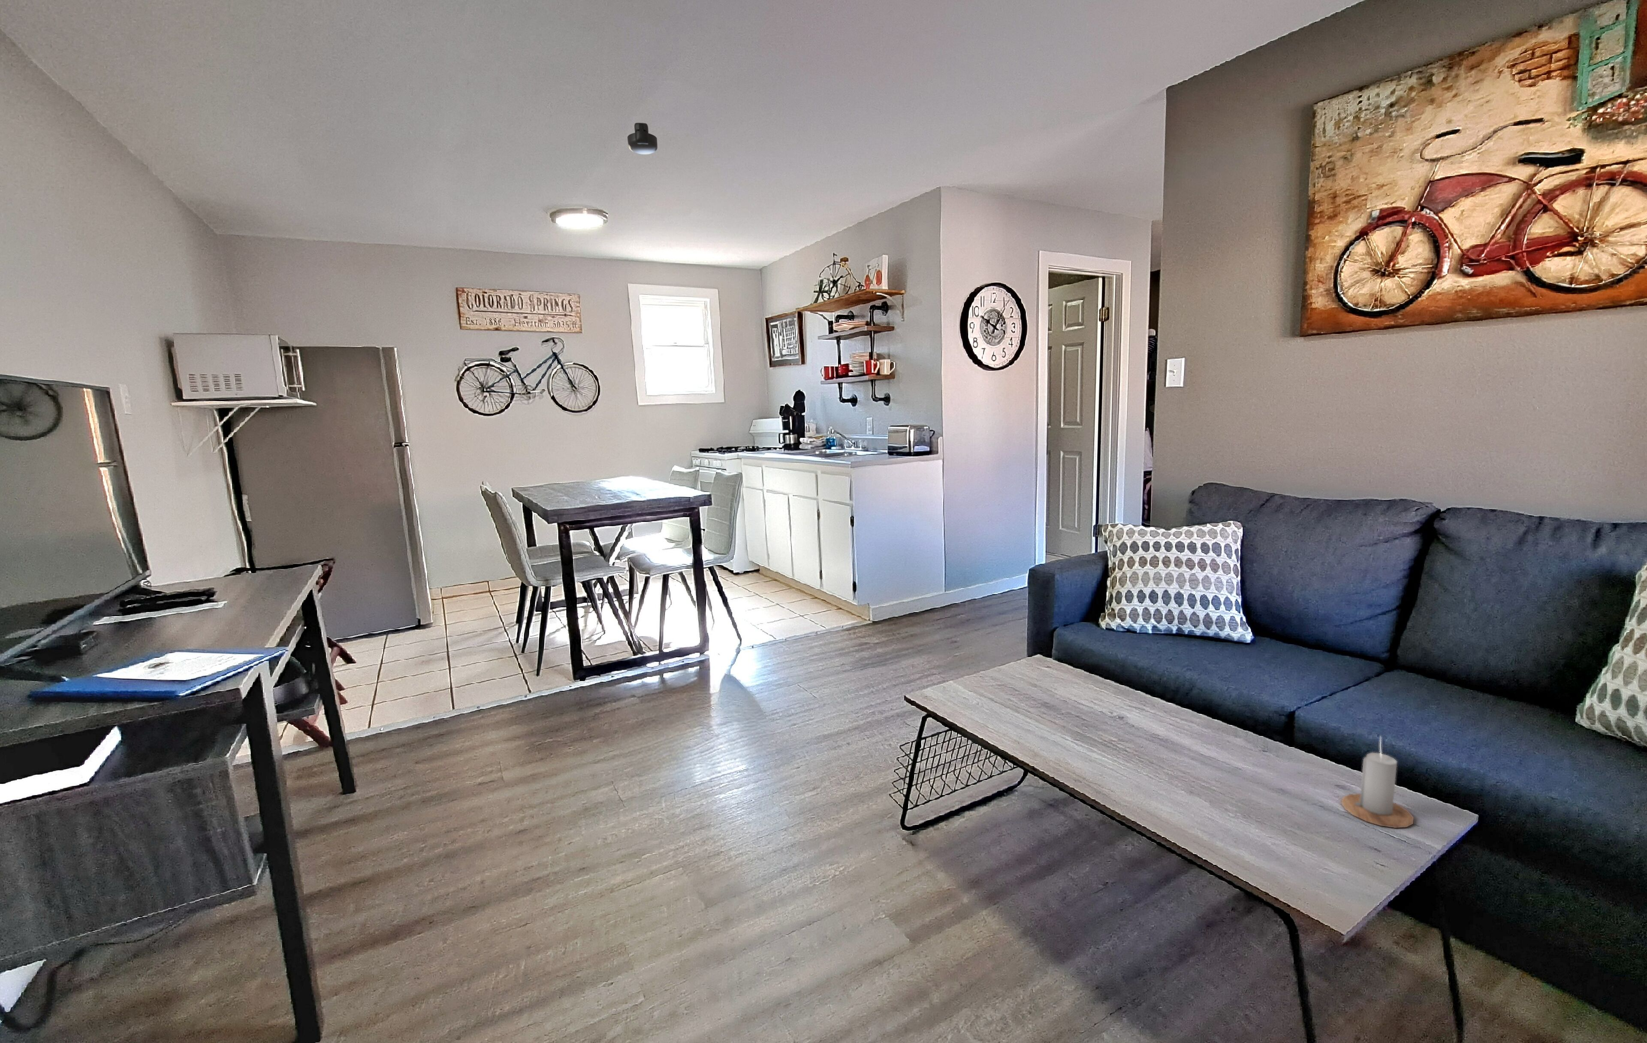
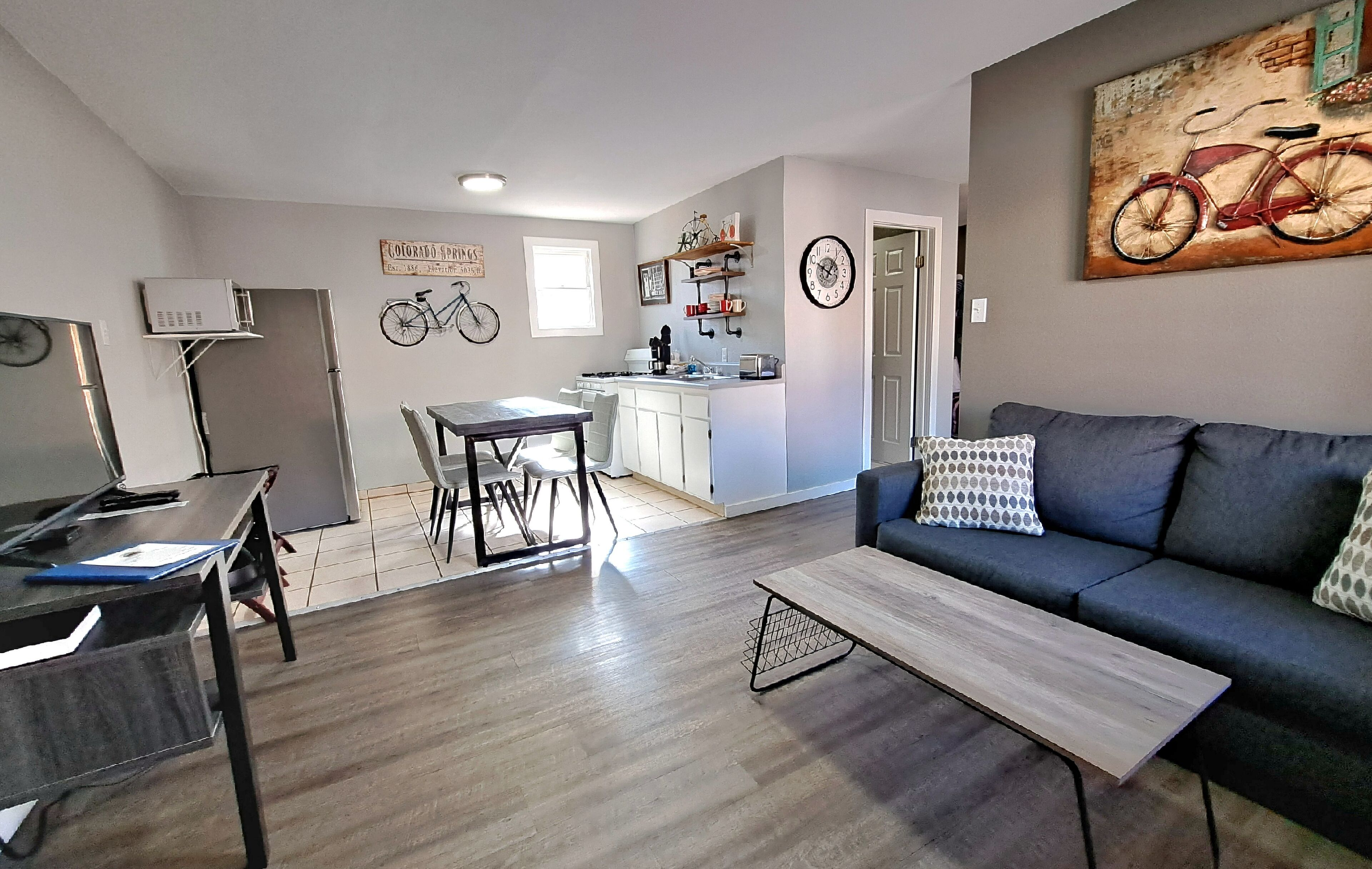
- candle [1341,736,1414,828]
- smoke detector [627,122,658,155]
